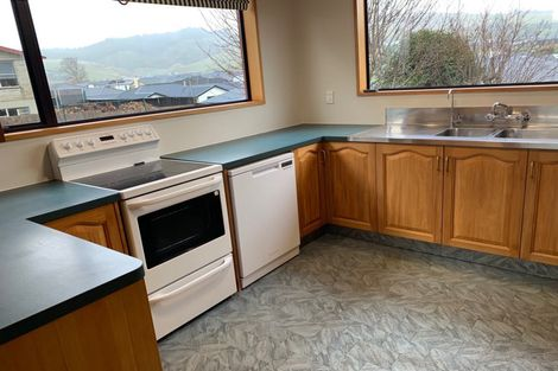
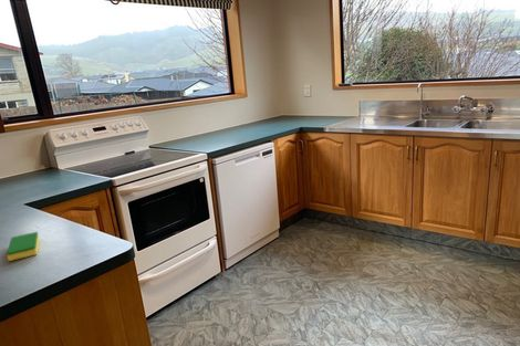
+ dish sponge [6,231,40,262]
